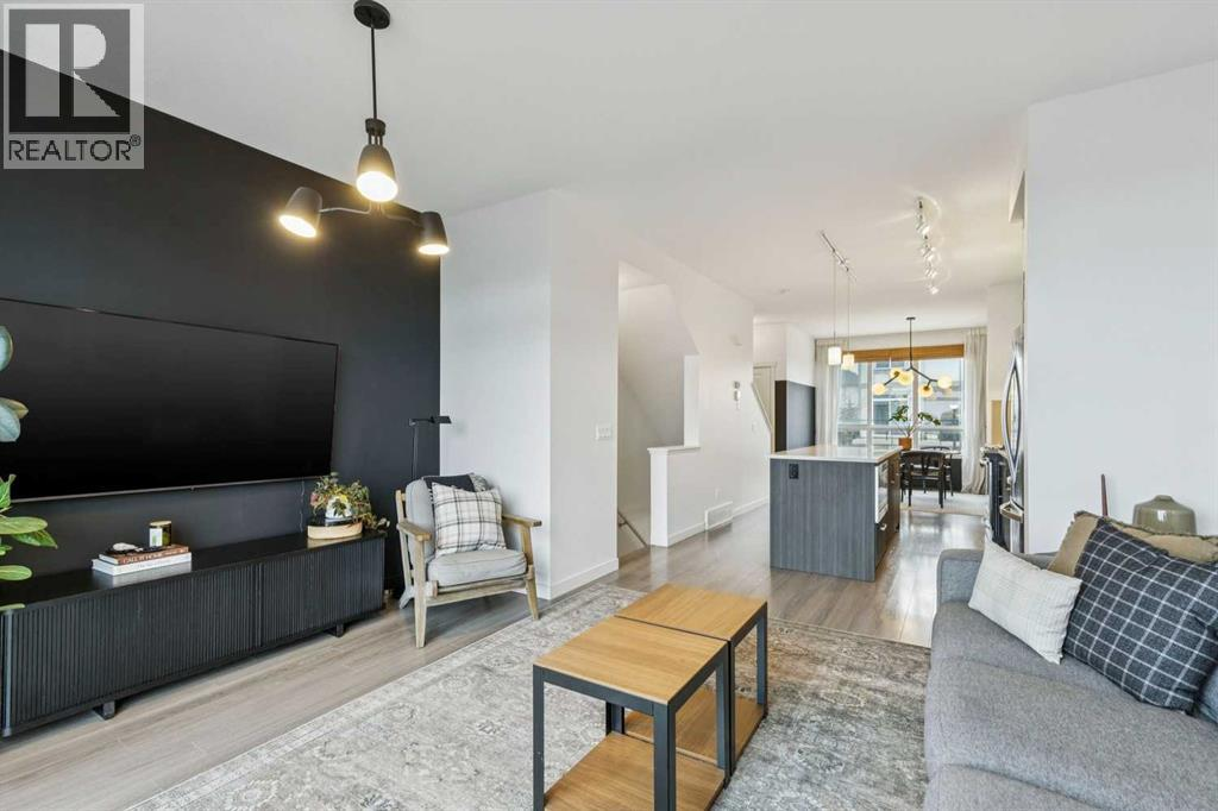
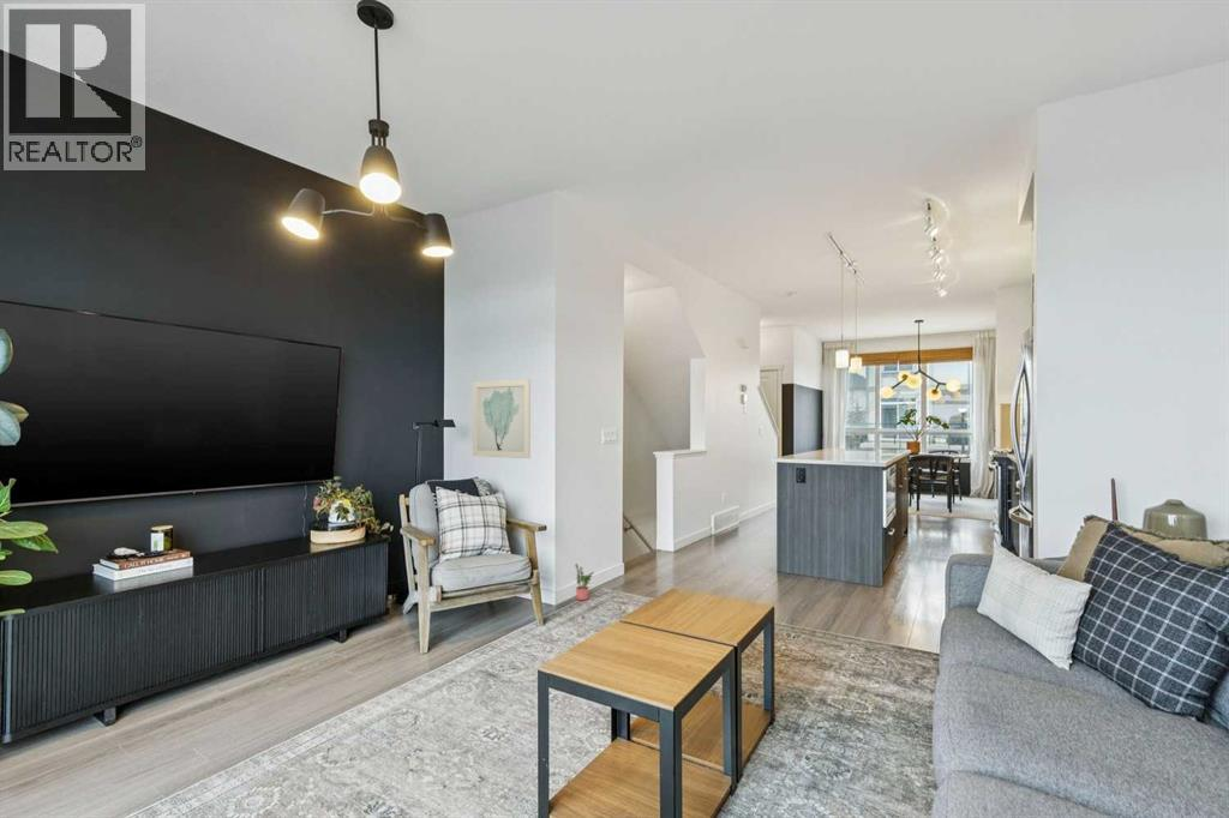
+ potted plant [574,563,595,602]
+ wall art [472,378,532,459]
